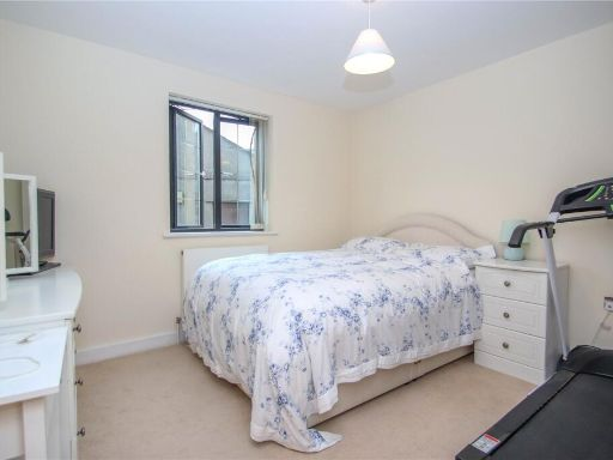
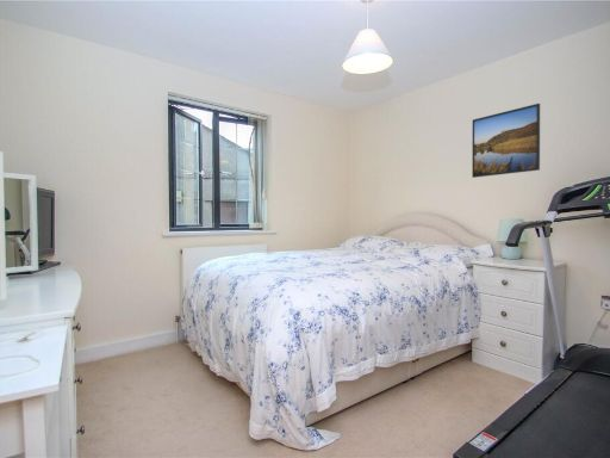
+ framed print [471,103,541,179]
